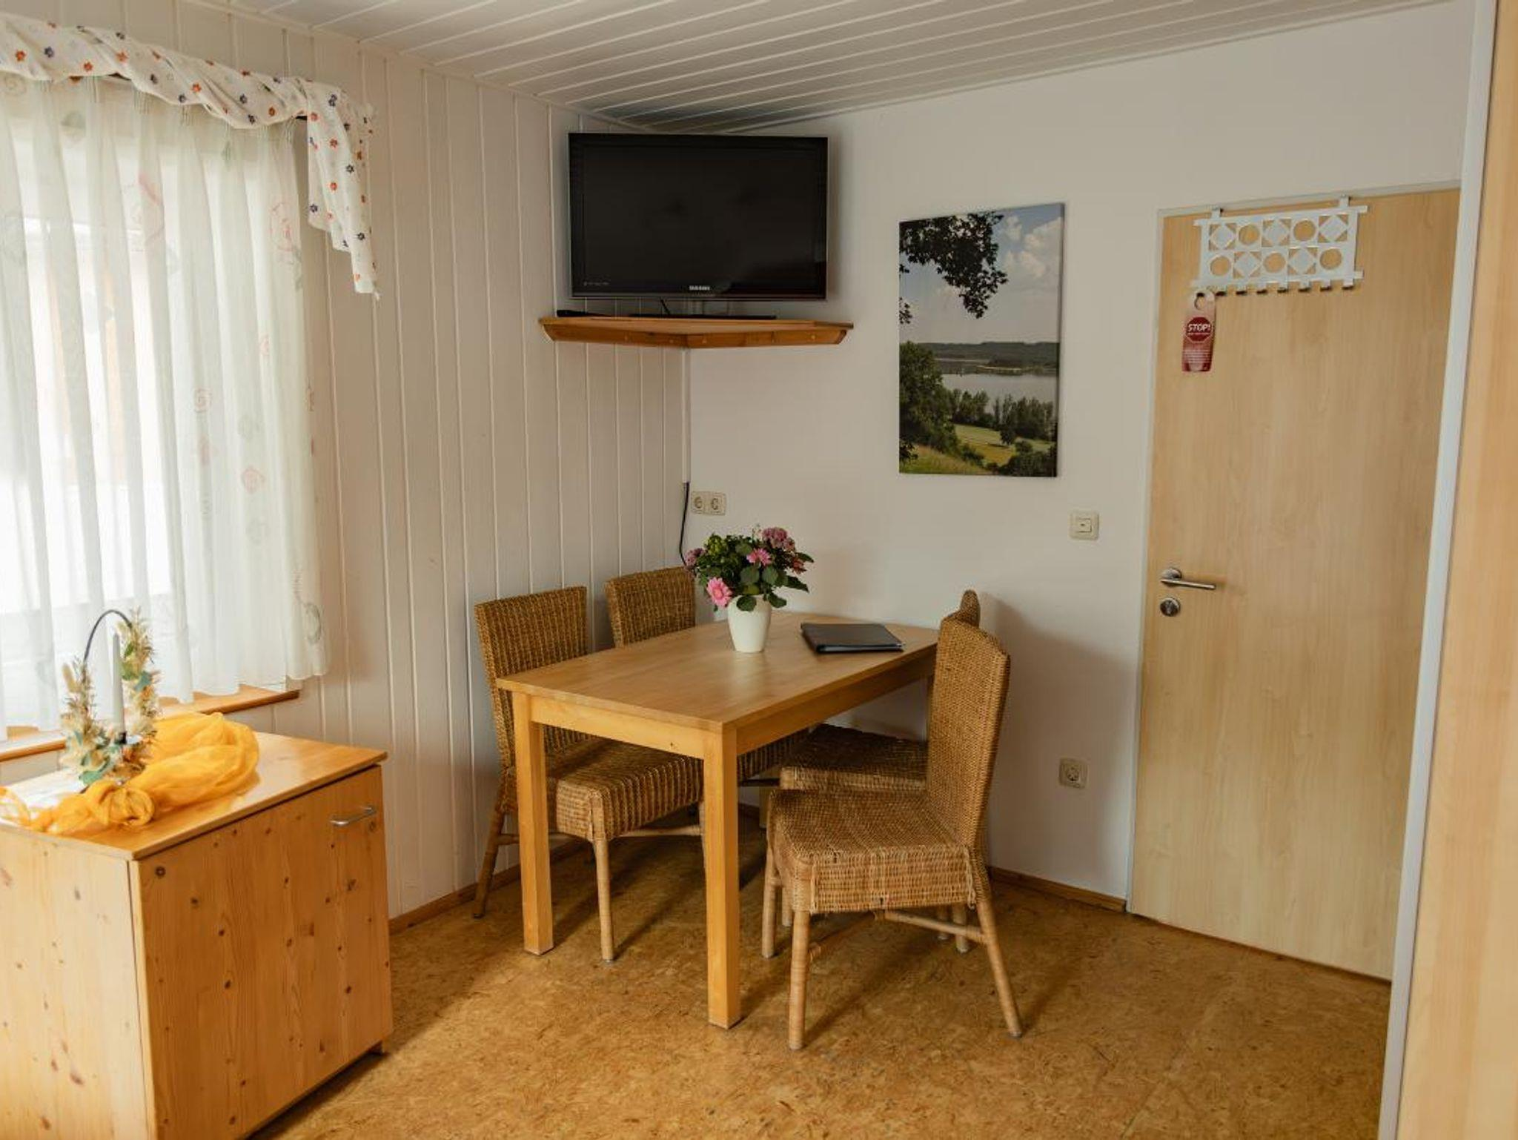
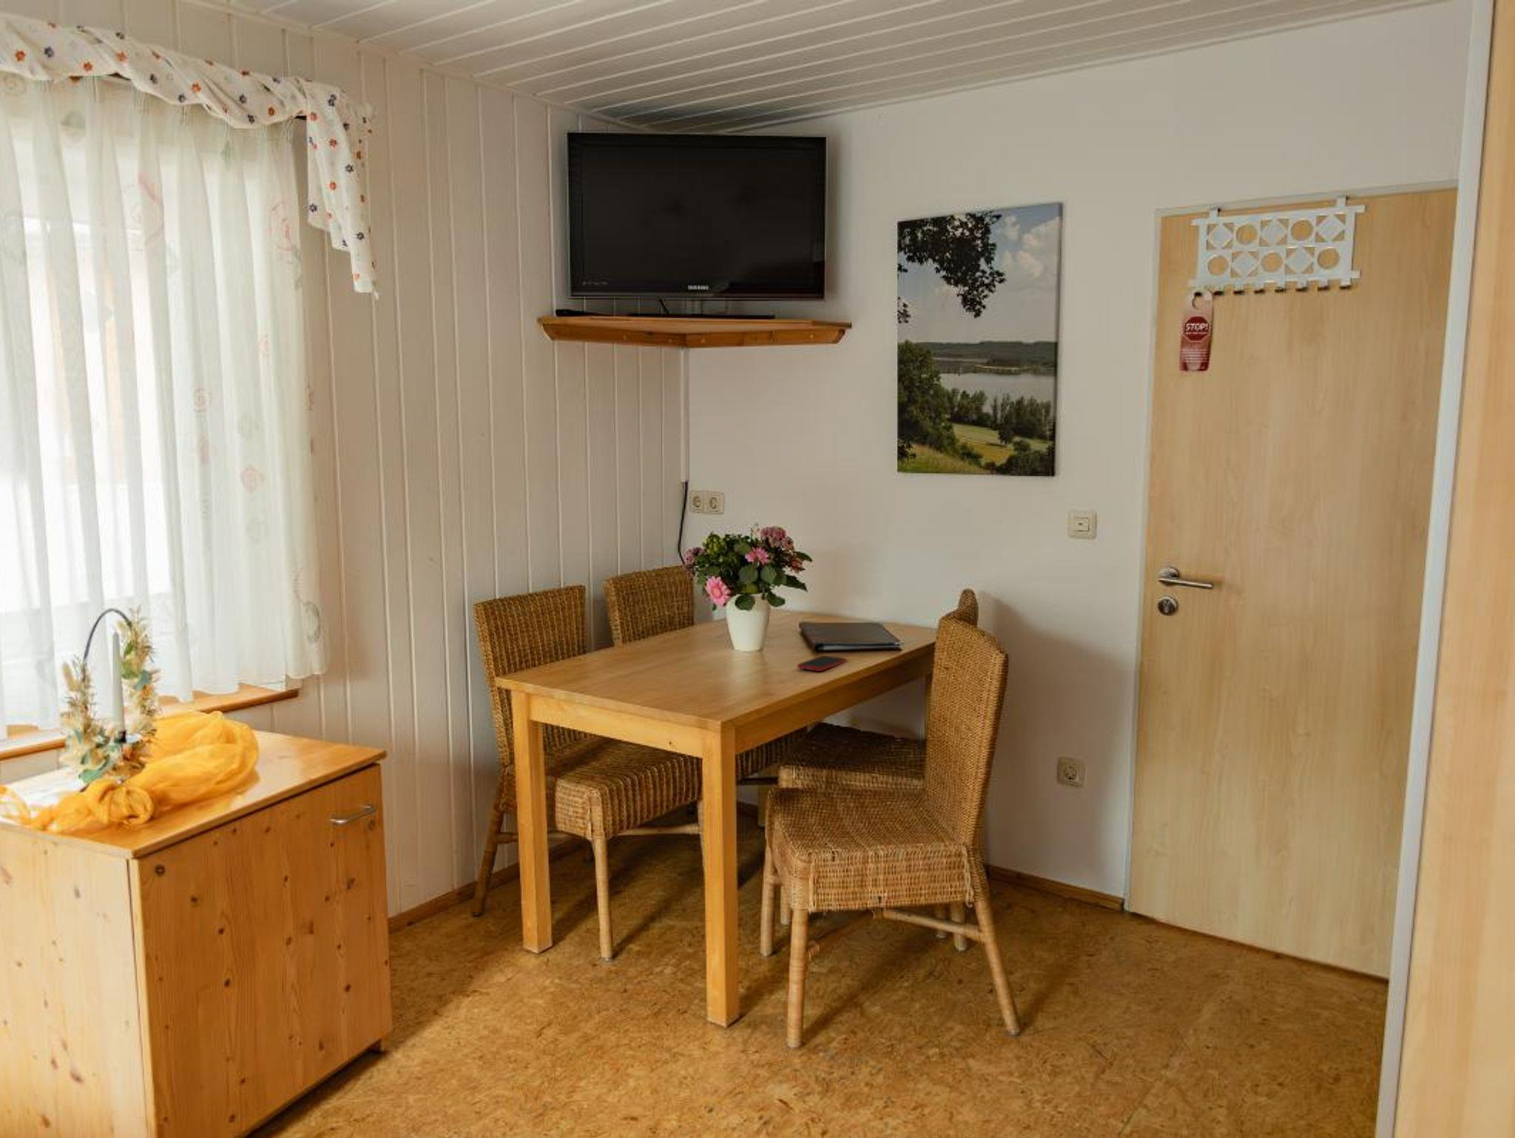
+ cell phone [797,655,848,672]
